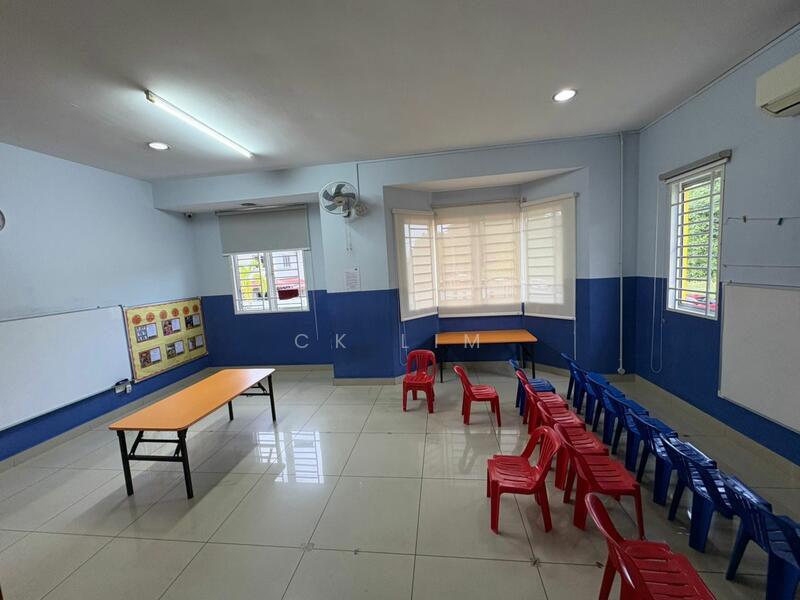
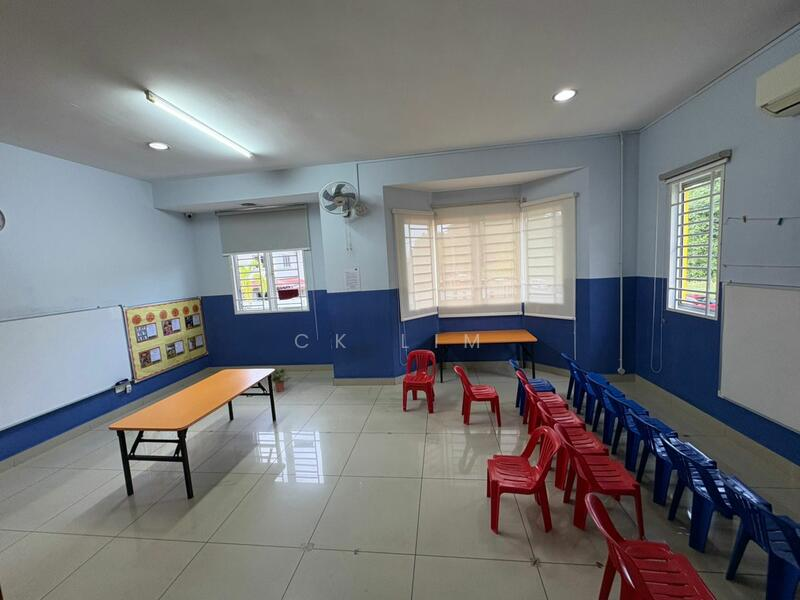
+ potted plant [266,366,292,393]
